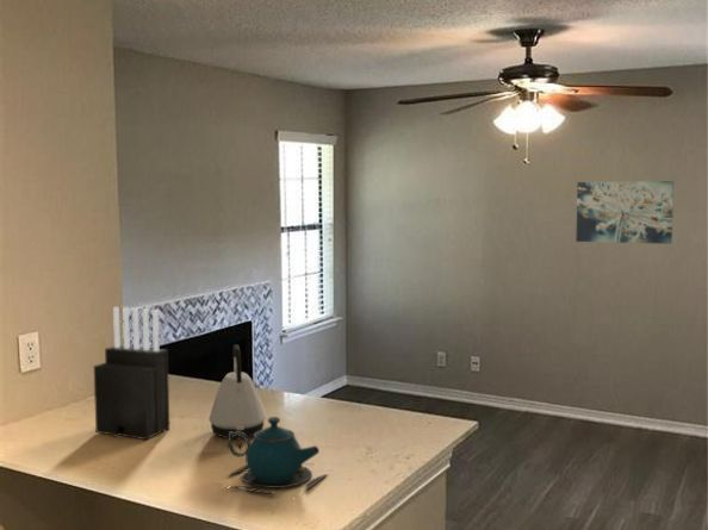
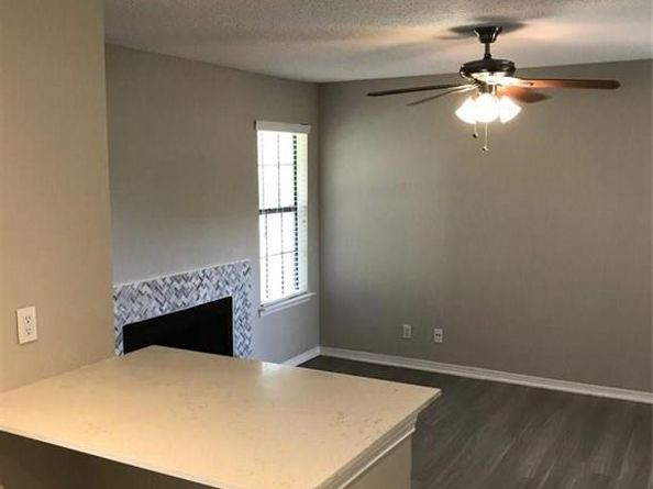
- knife block [93,306,170,441]
- wall art [575,180,675,245]
- teapot [226,416,329,497]
- kettle [207,344,267,439]
